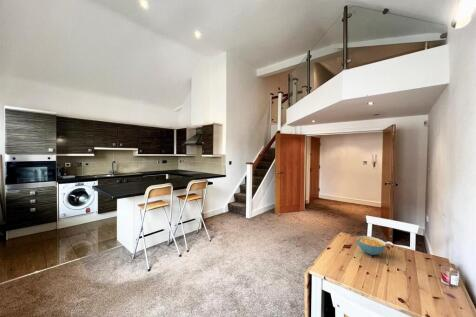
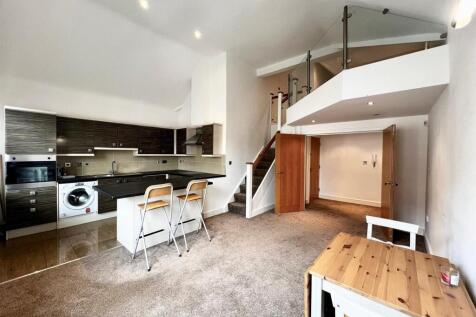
- cereal bowl [355,235,387,256]
